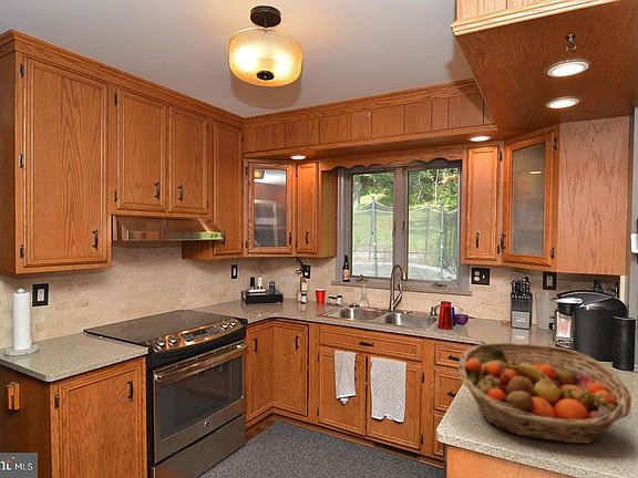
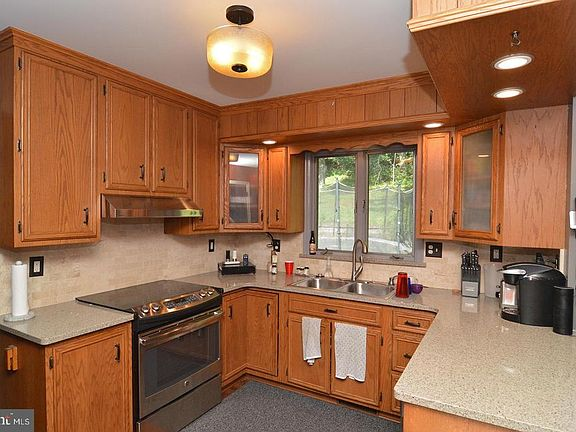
- fruit basket [457,342,632,445]
